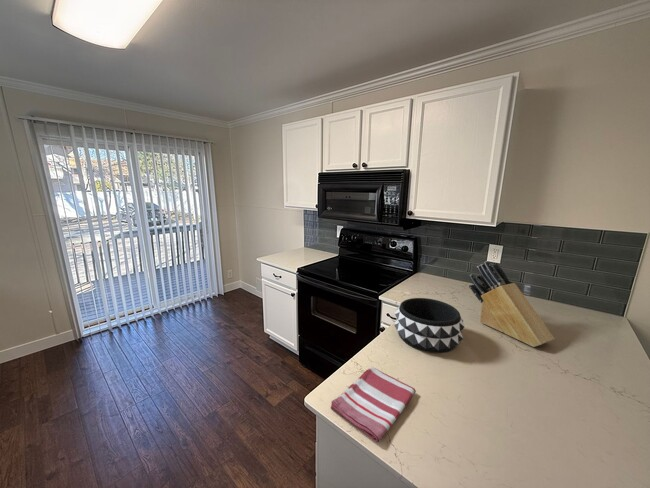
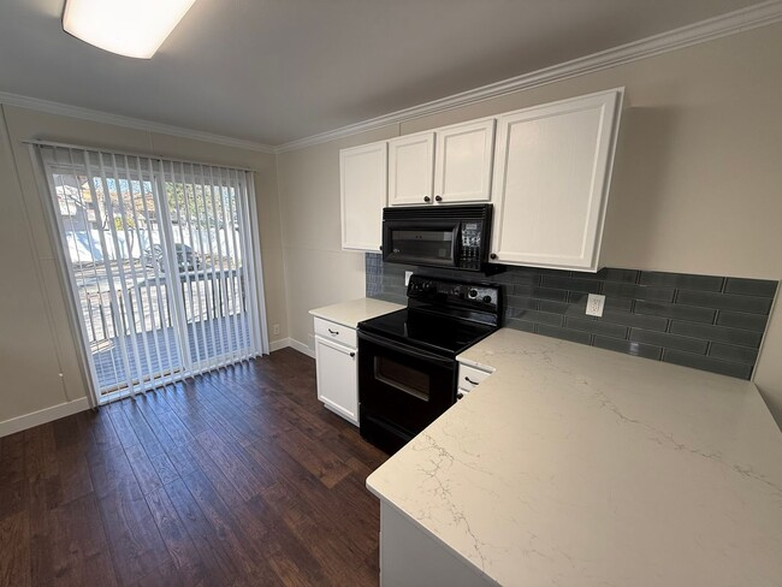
- knife block [468,260,556,348]
- decorative bowl [393,297,465,354]
- dish towel [330,366,417,443]
